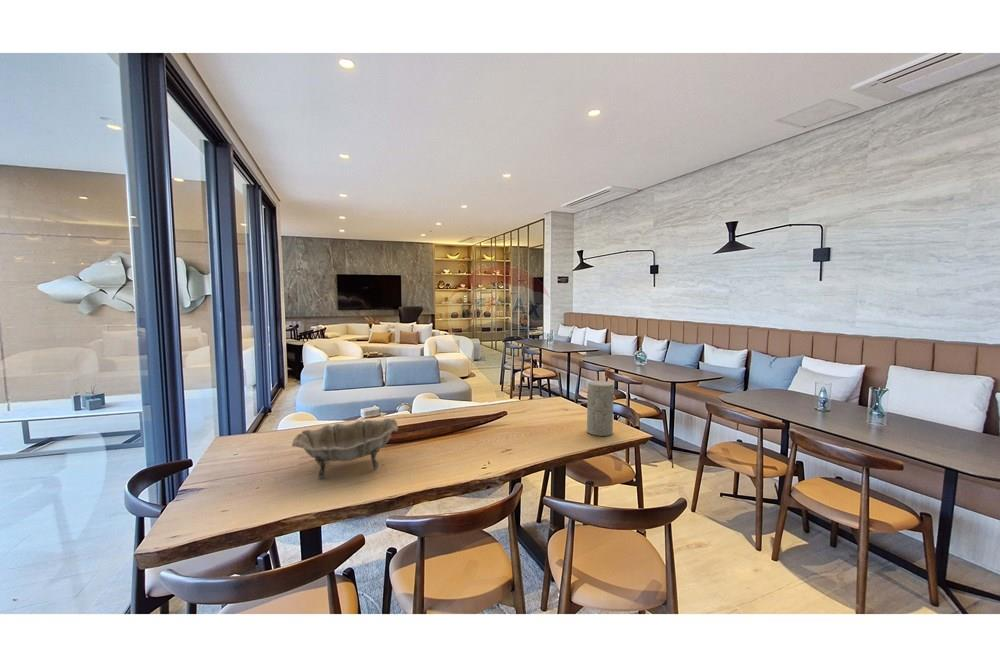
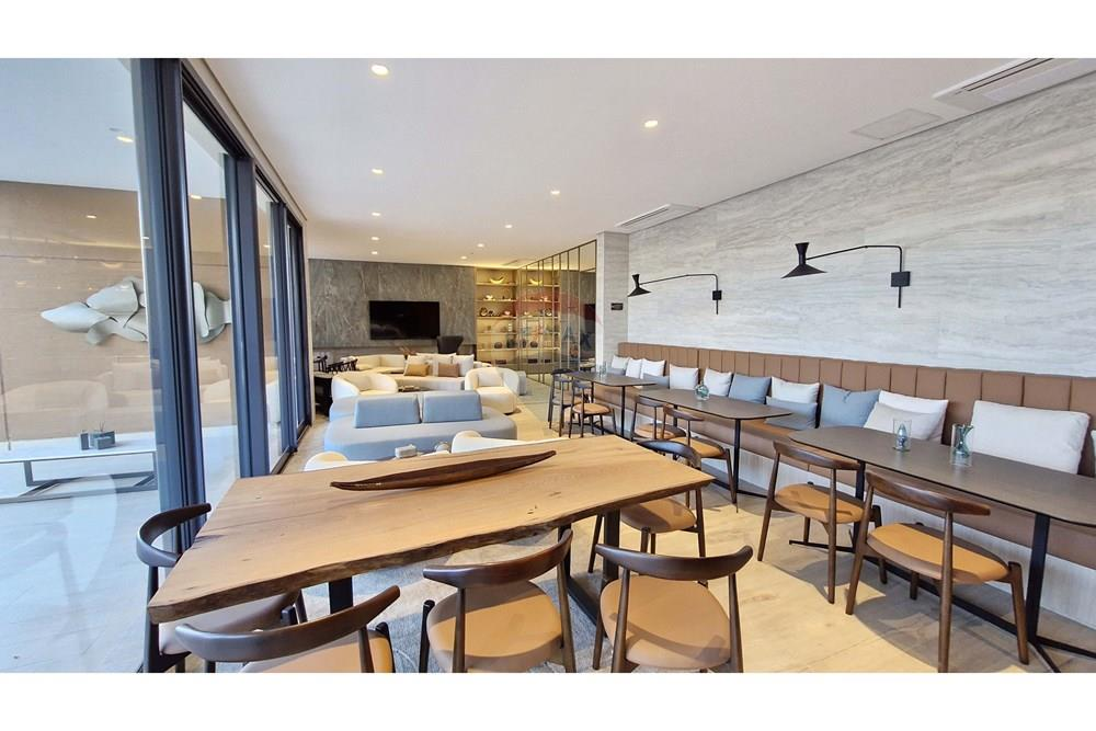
- decorative bowl [291,418,399,480]
- decorative vase [586,380,615,437]
